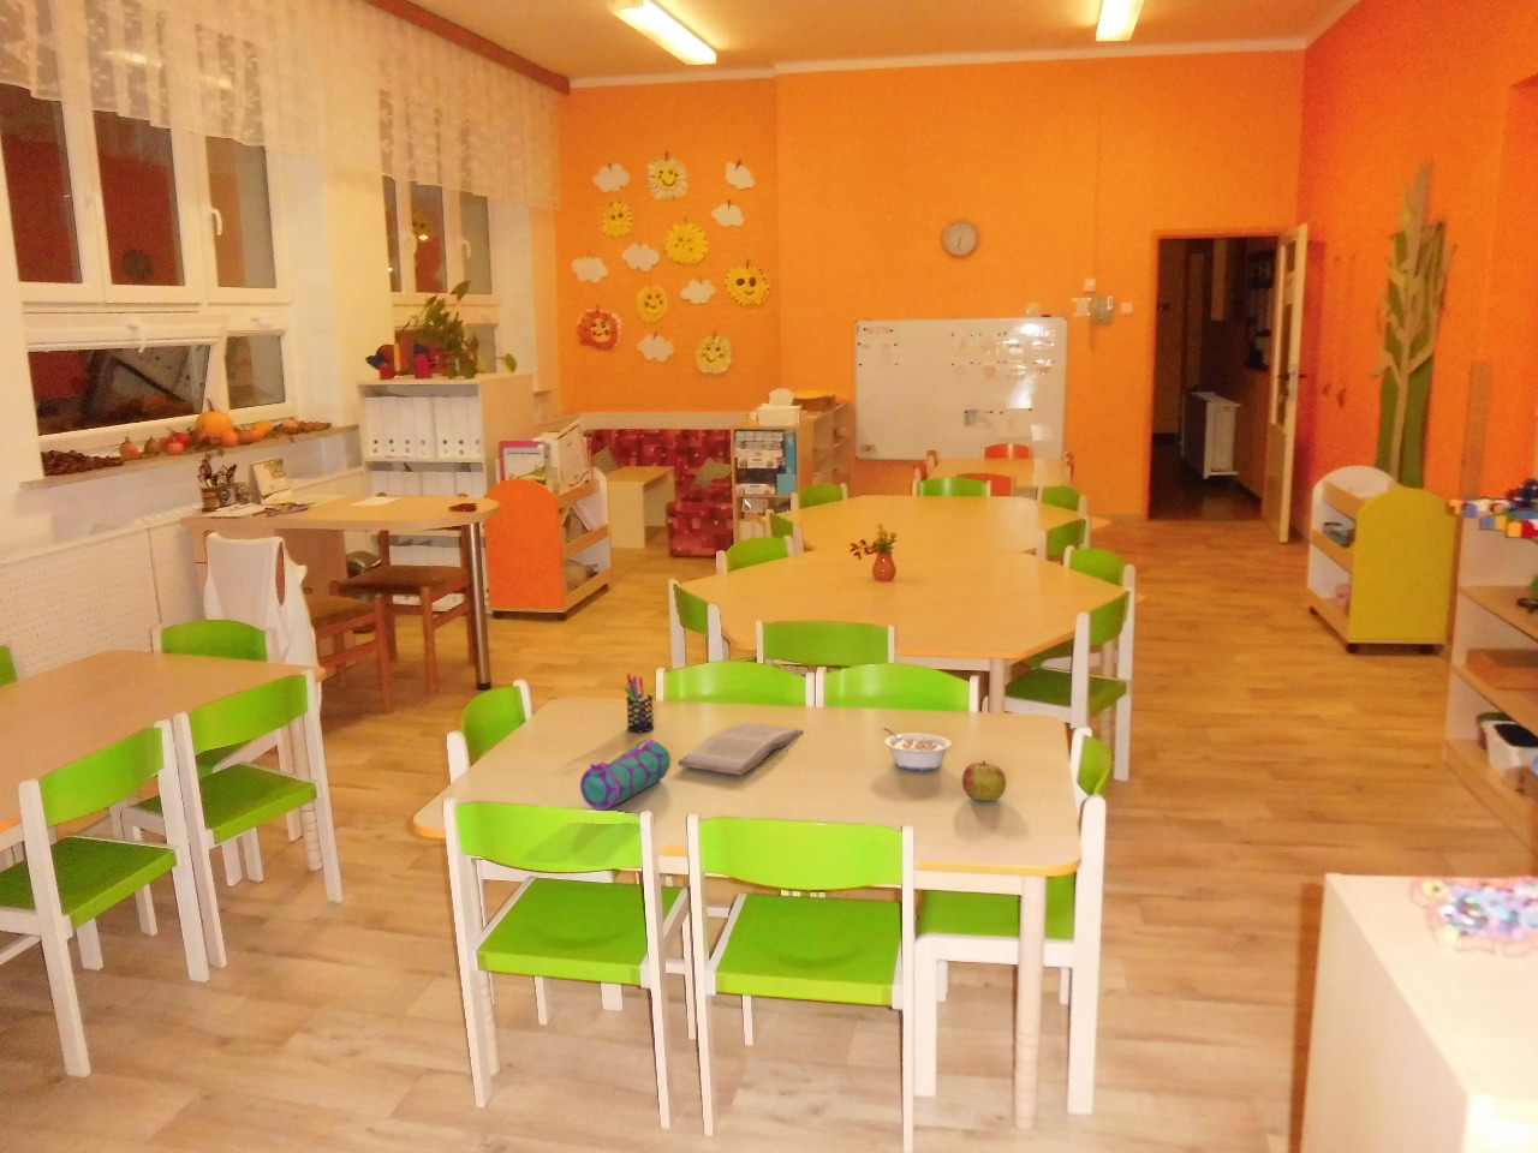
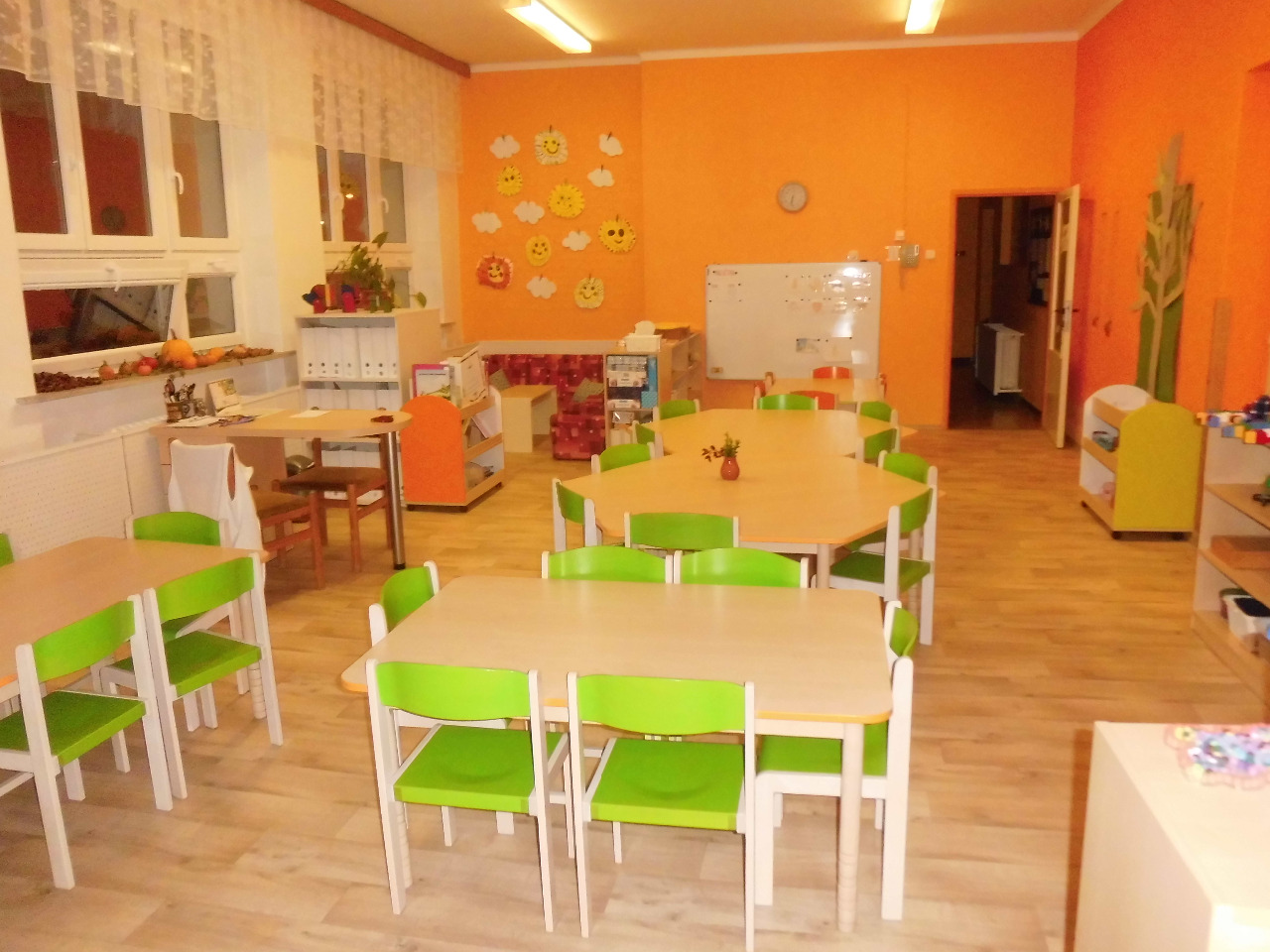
- pen holder [624,672,655,733]
- pencil case [579,738,672,811]
- apple [962,759,1006,802]
- legume [882,725,953,771]
- book [677,721,805,776]
